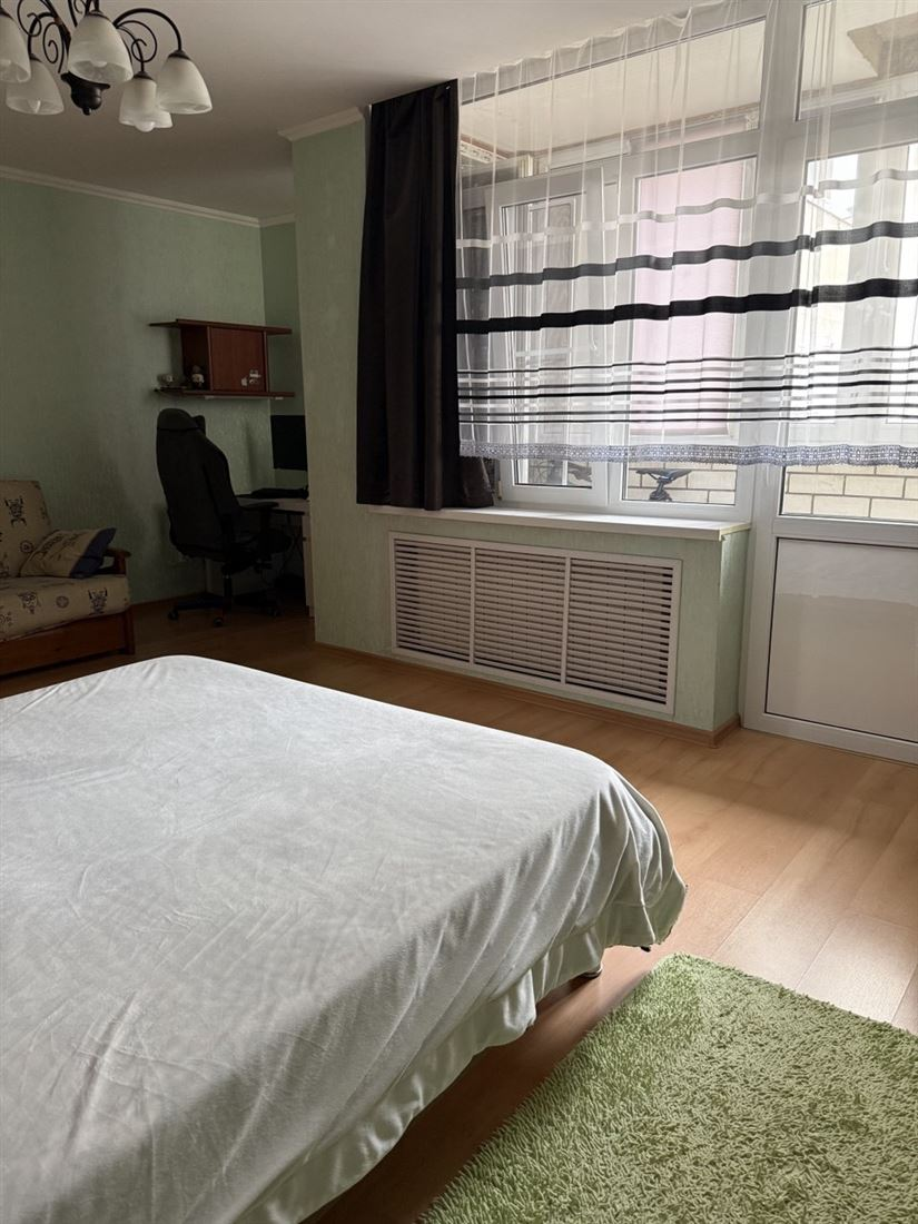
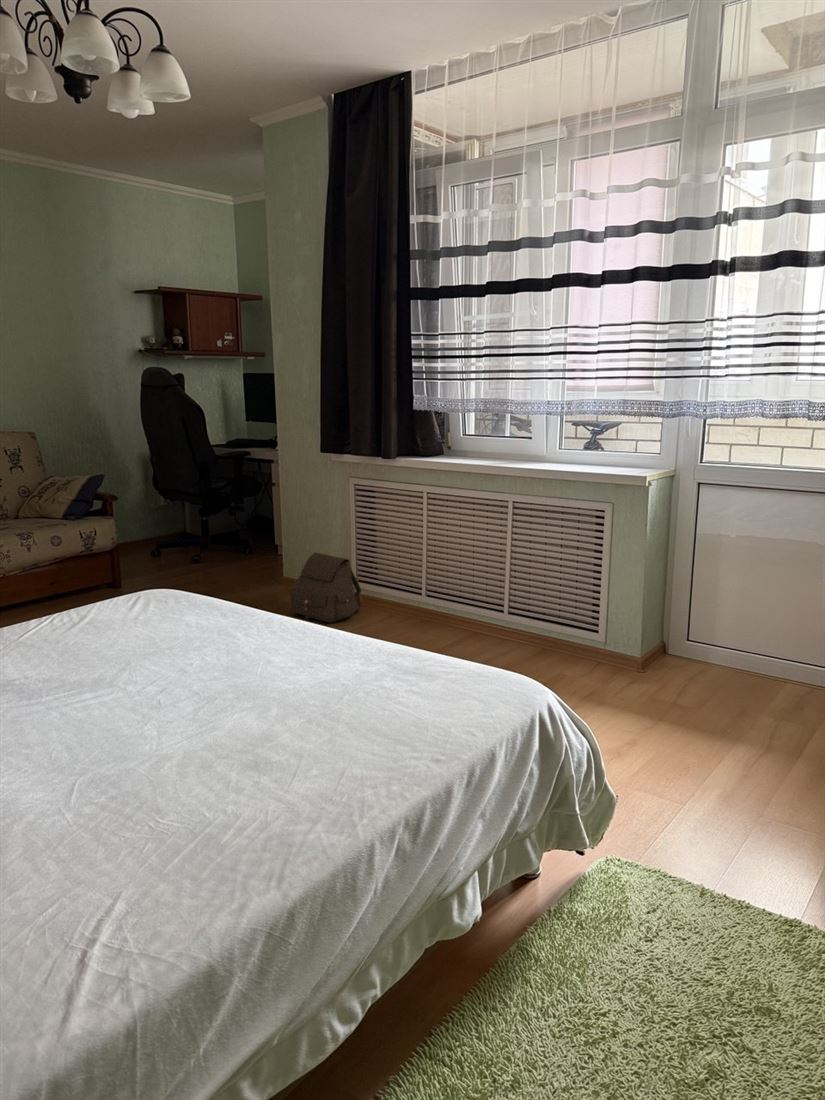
+ satchel [289,552,363,624]
